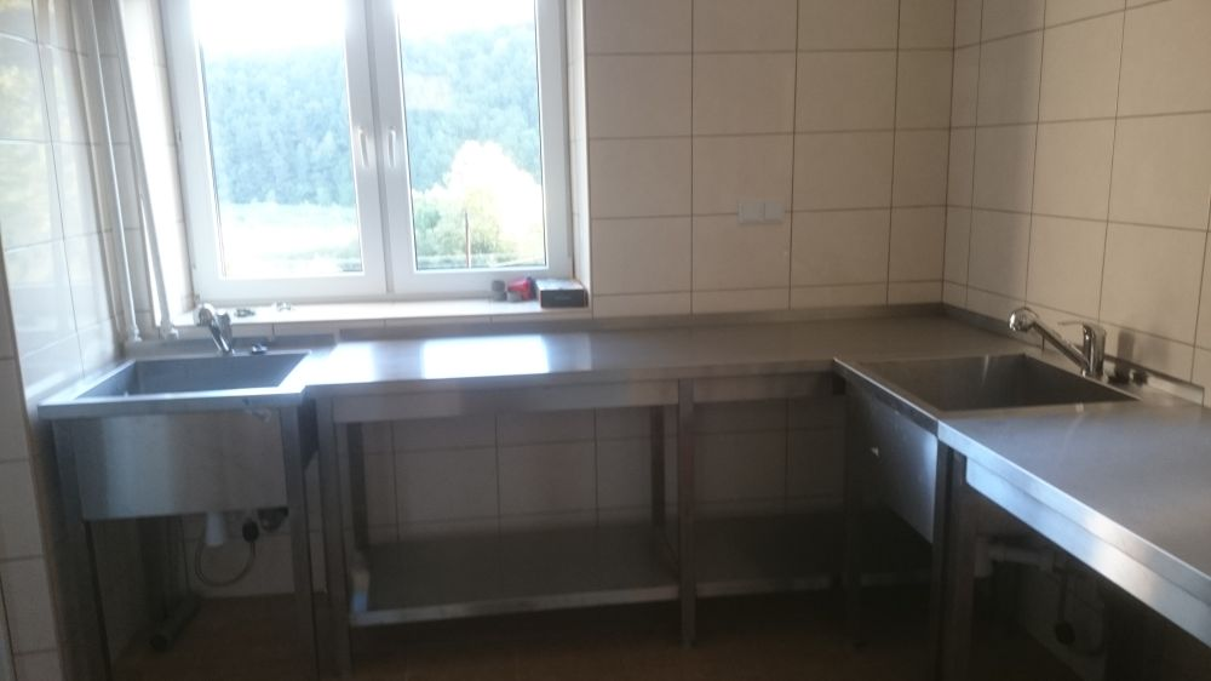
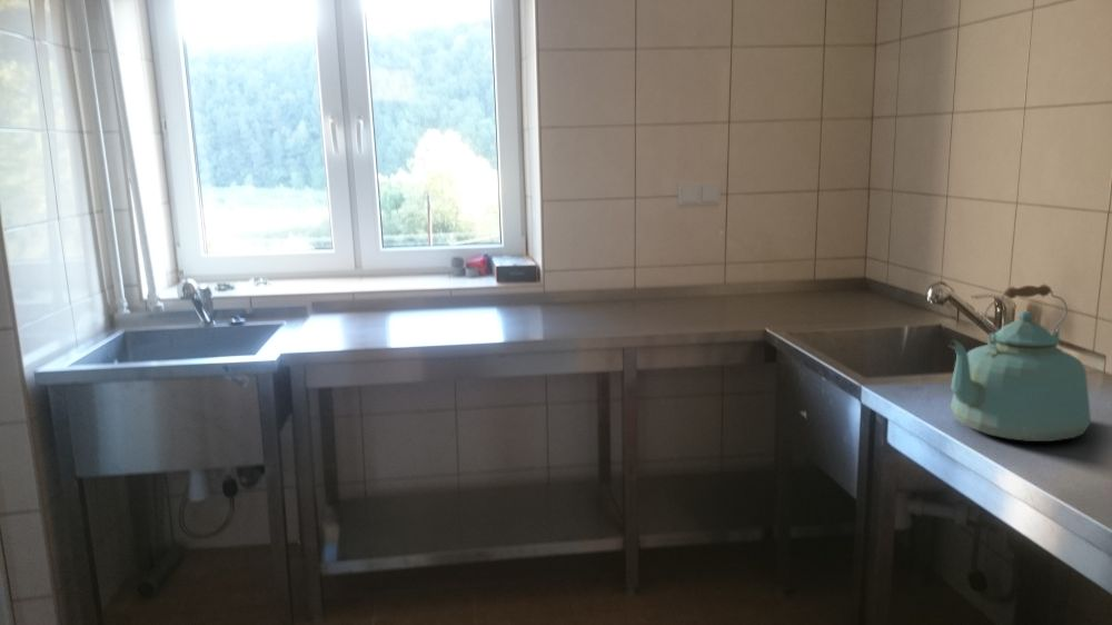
+ kettle [947,284,1092,443]
